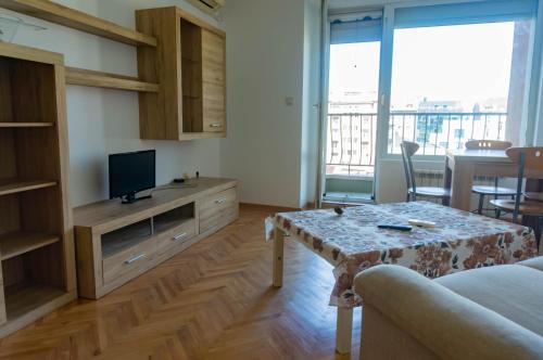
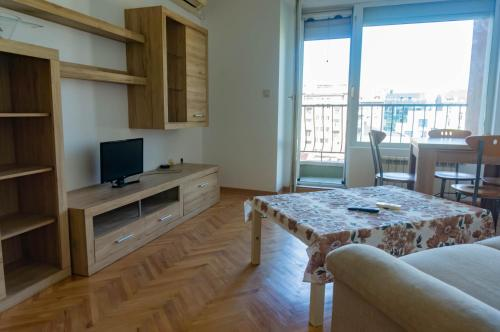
- teapot [332,190,361,216]
